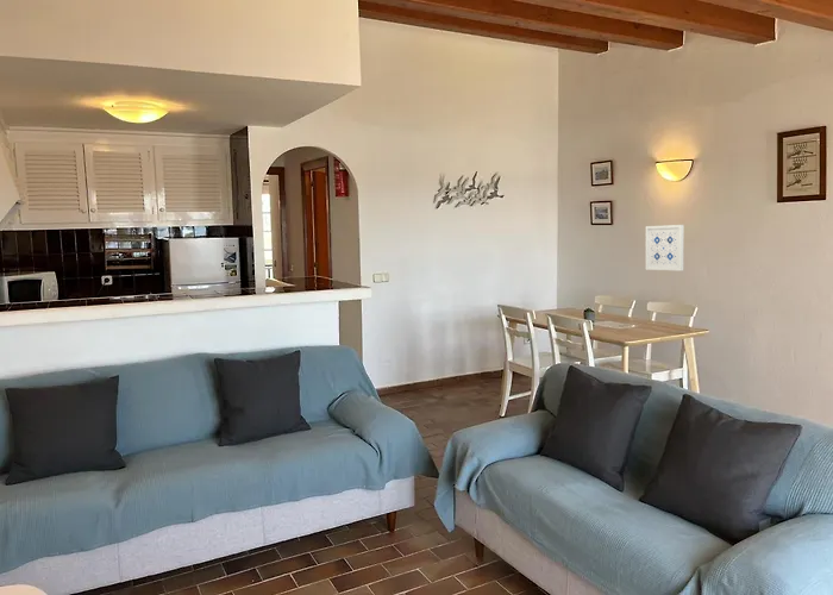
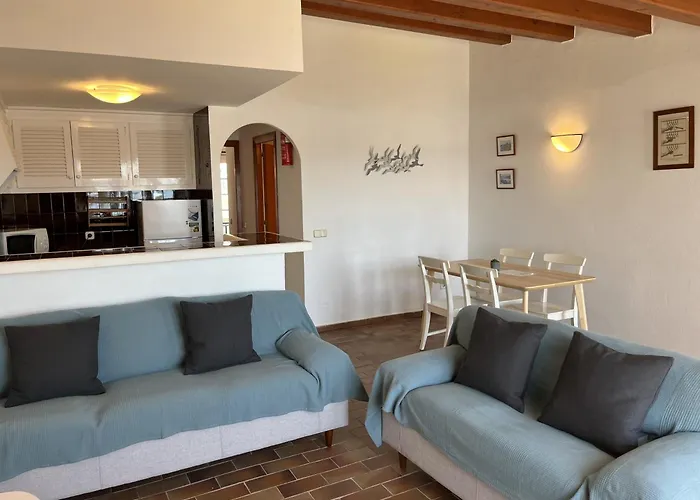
- wall art [645,224,684,271]
